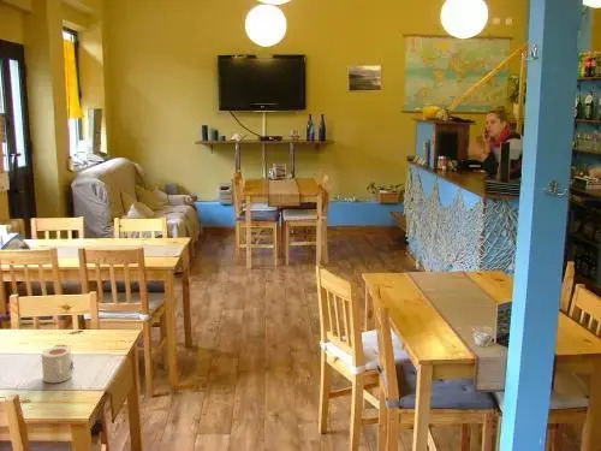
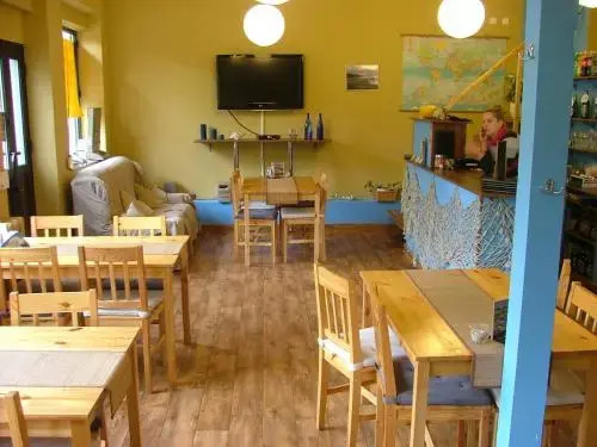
- mug [41,345,76,384]
